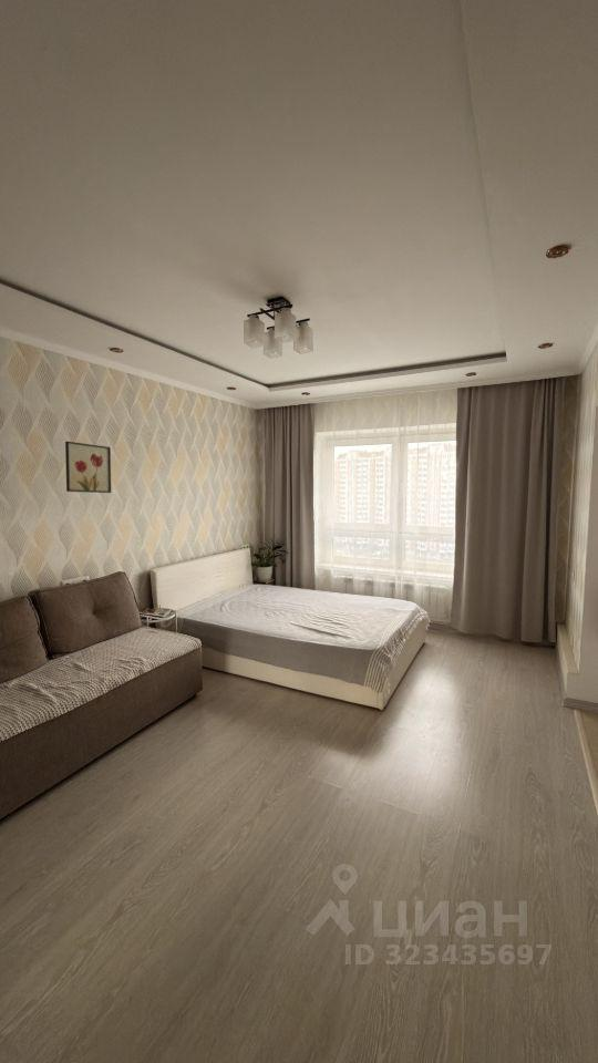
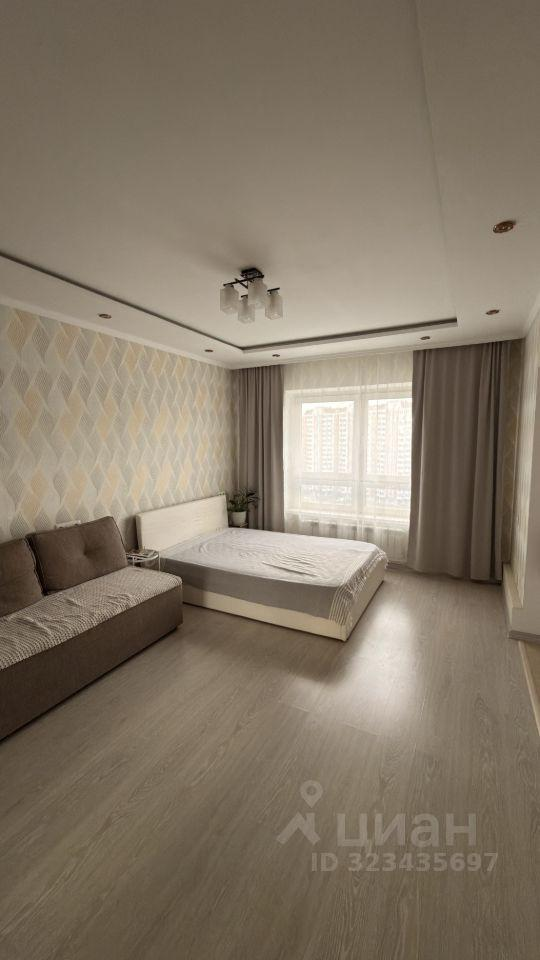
- wall art [64,441,112,494]
